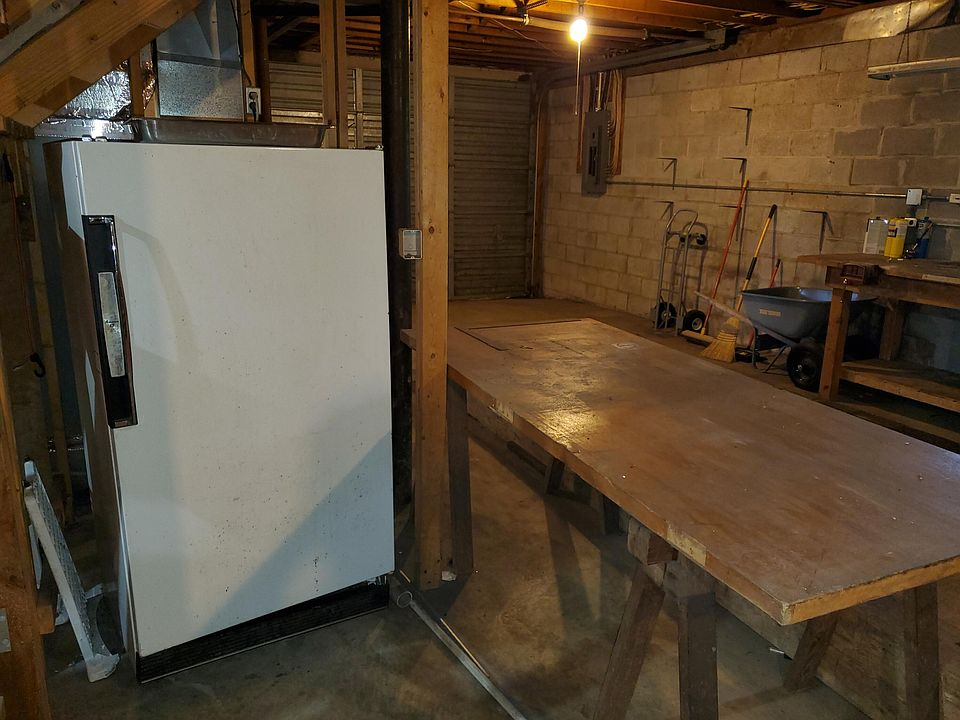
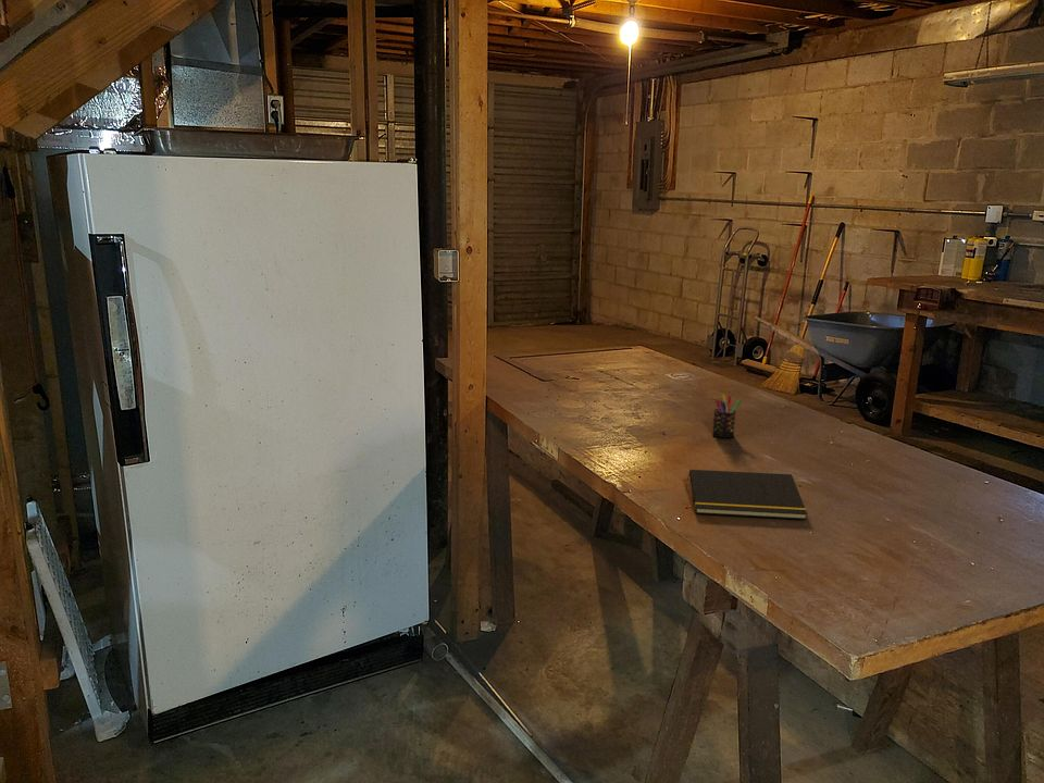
+ pen holder [711,393,743,439]
+ notepad [685,469,808,521]
